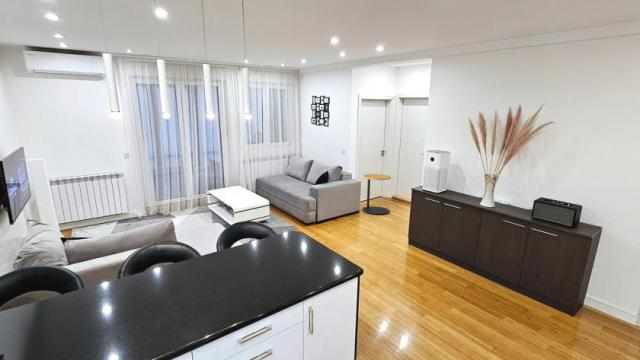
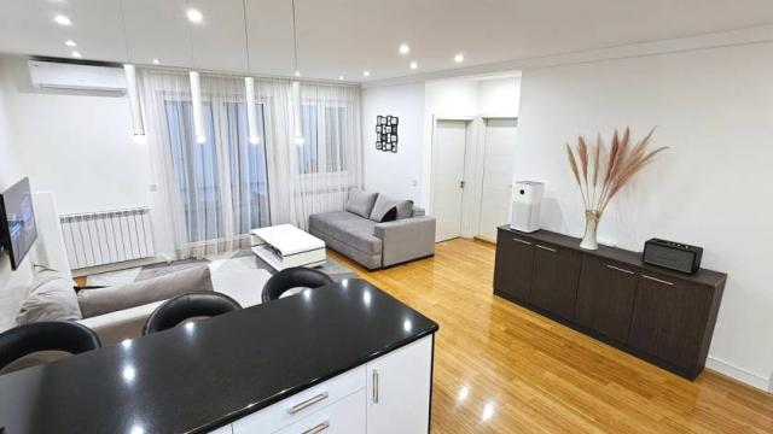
- side table [361,173,392,215]
